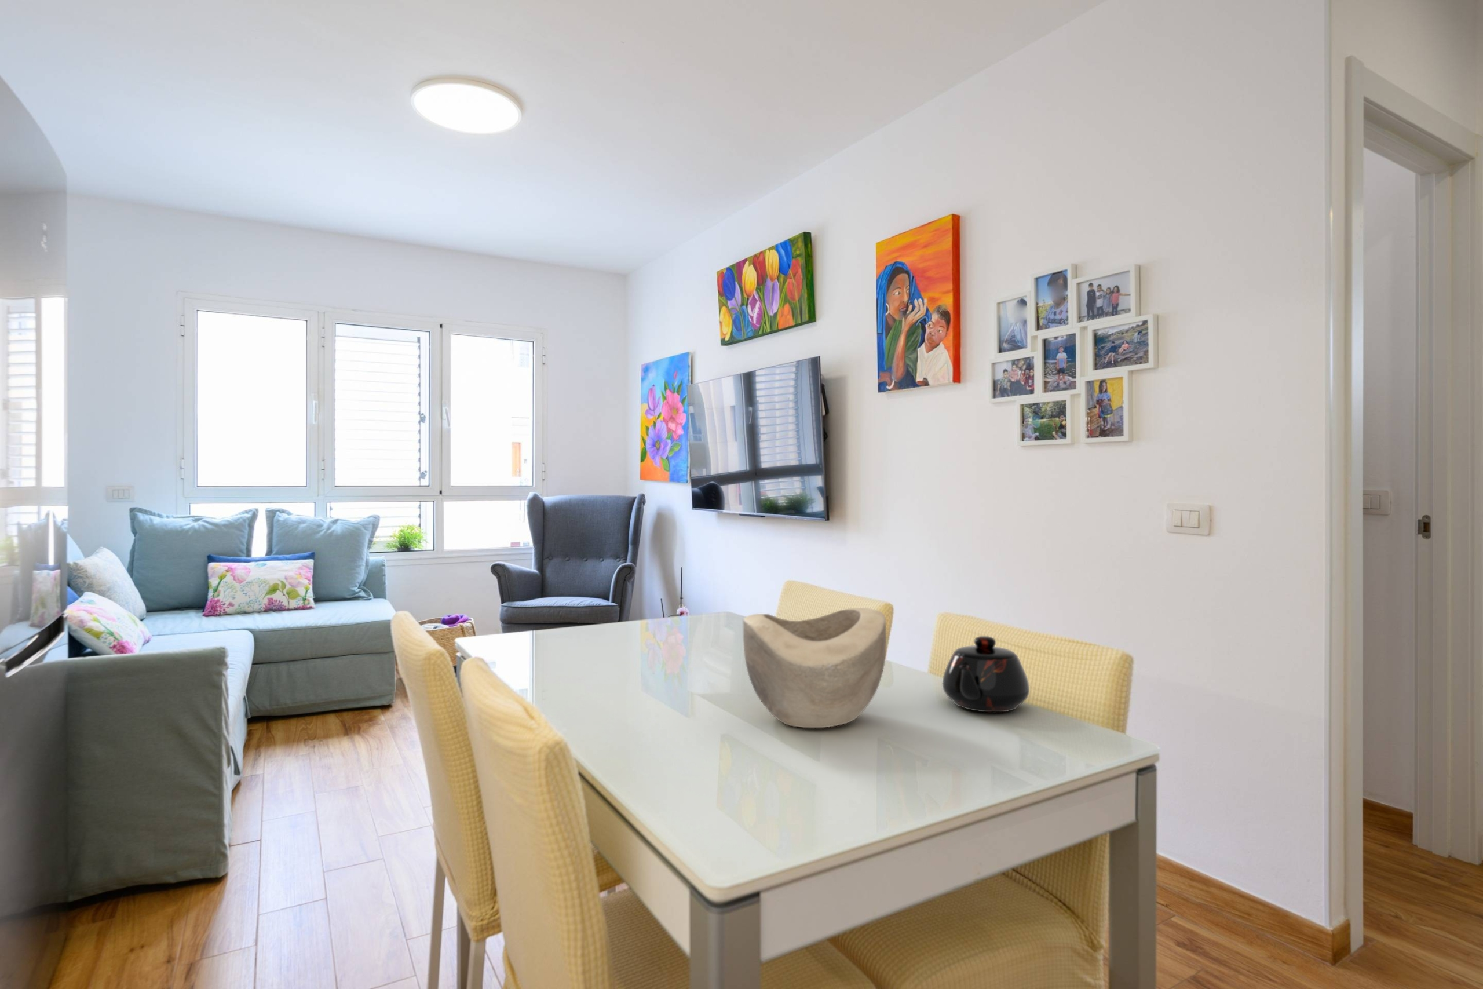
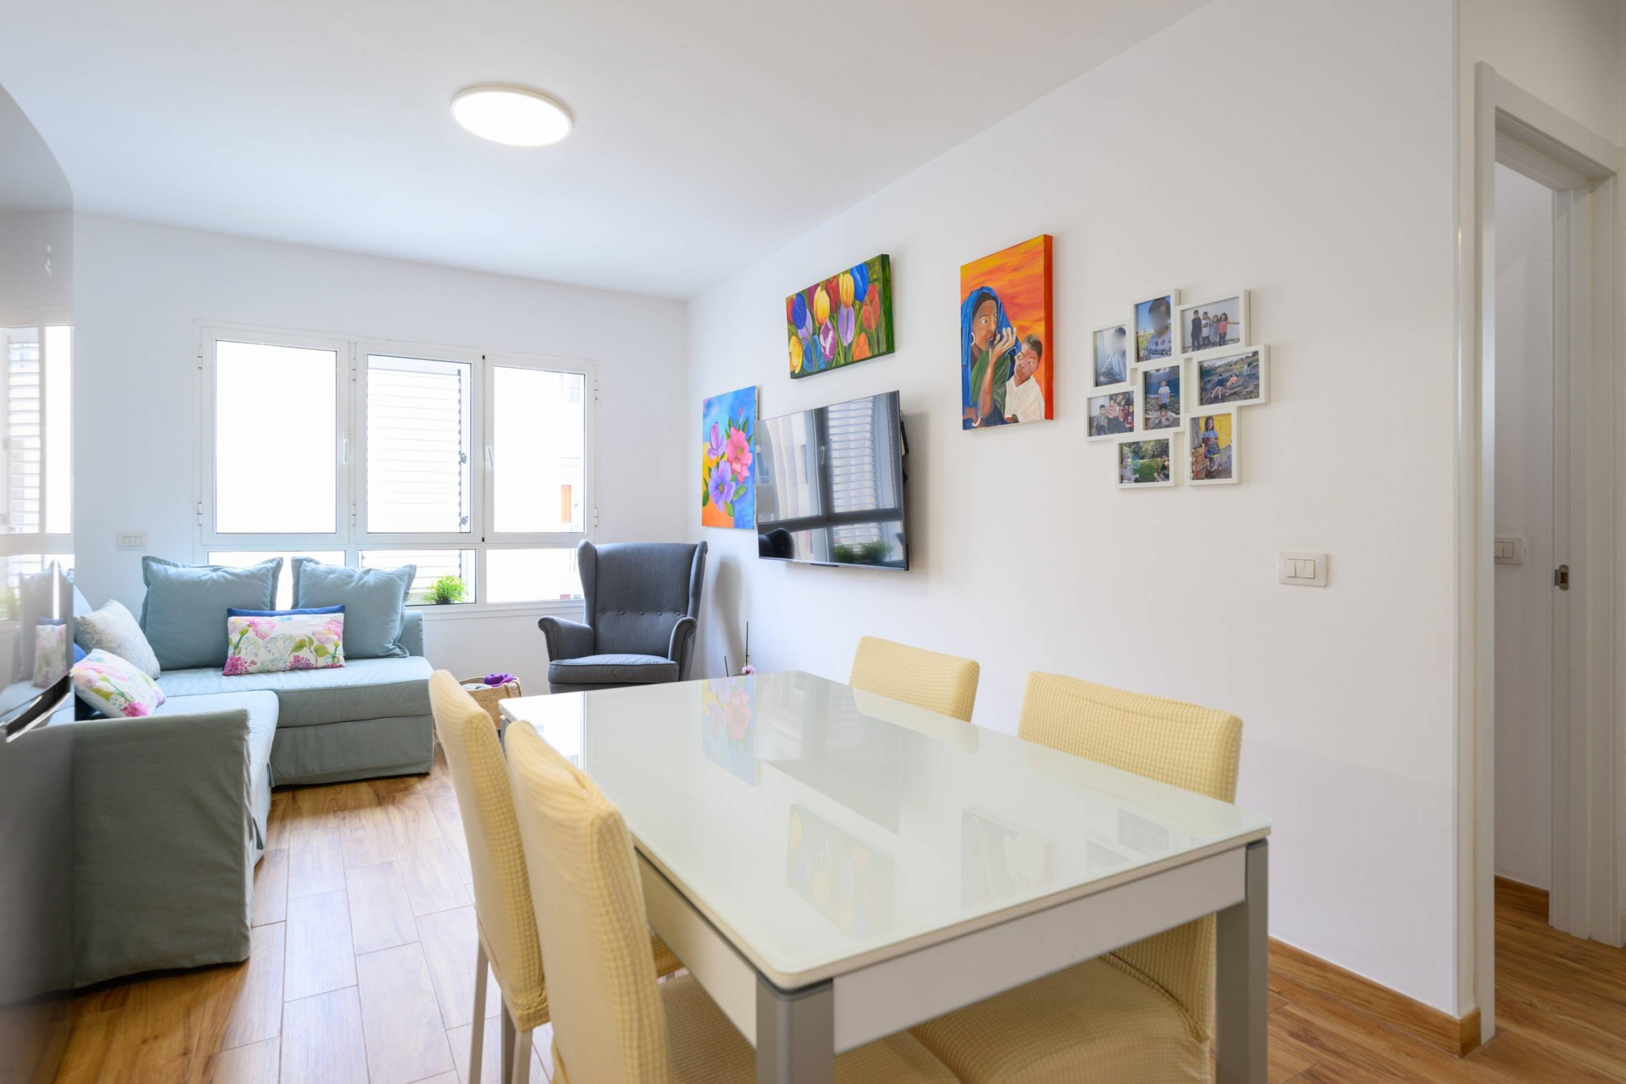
- teapot [942,636,1029,713]
- decorative bowl [743,607,887,729]
